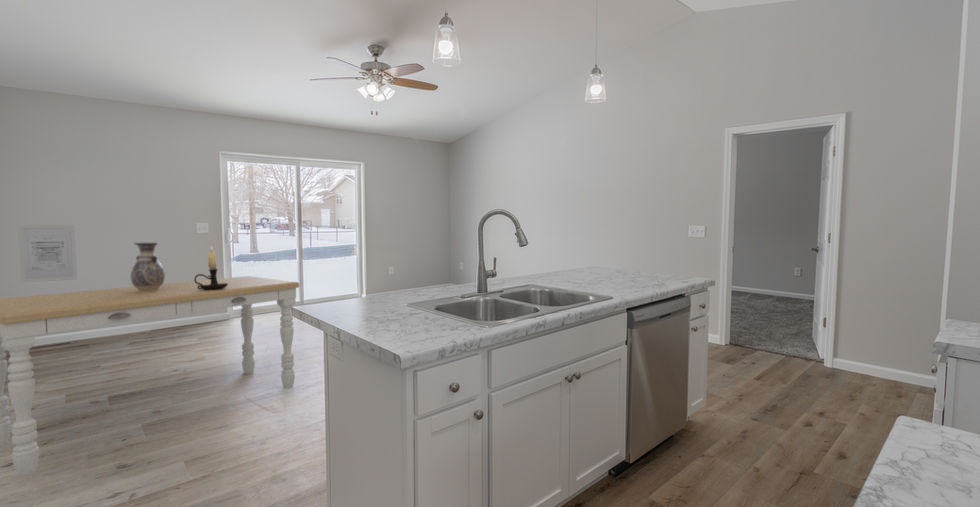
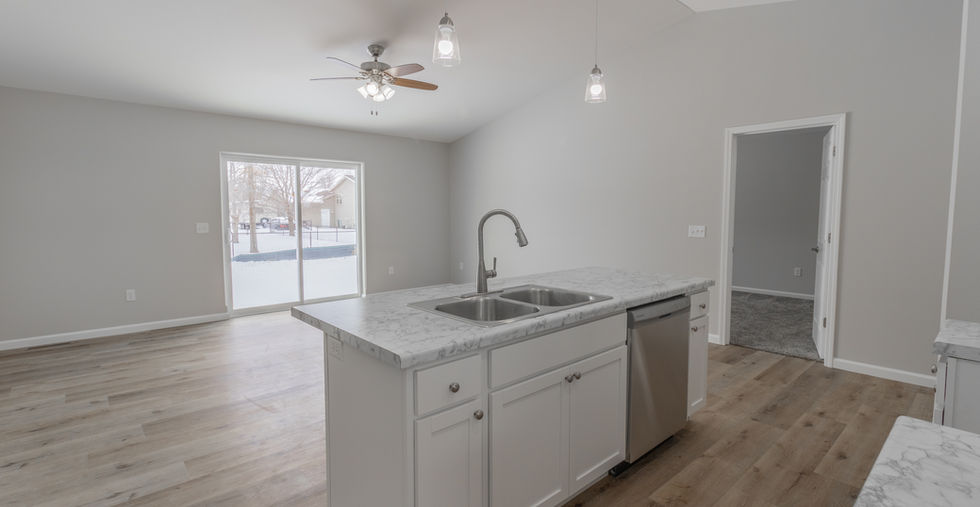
- candle holder [193,244,228,289]
- dining table [0,275,300,478]
- wall art [17,224,78,284]
- vase [130,242,166,292]
